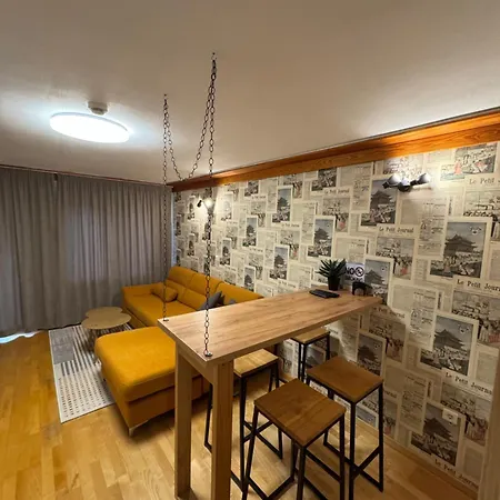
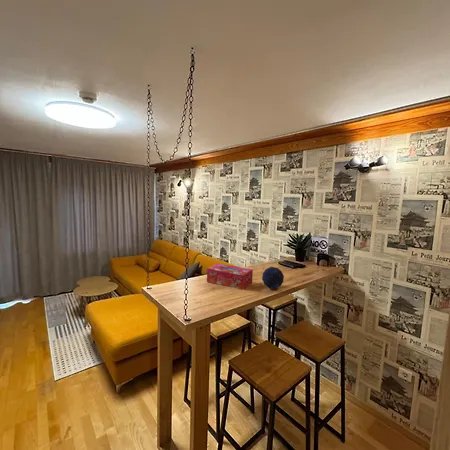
+ decorative orb [261,266,285,290]
+ tissue box [206,263,254,291]
